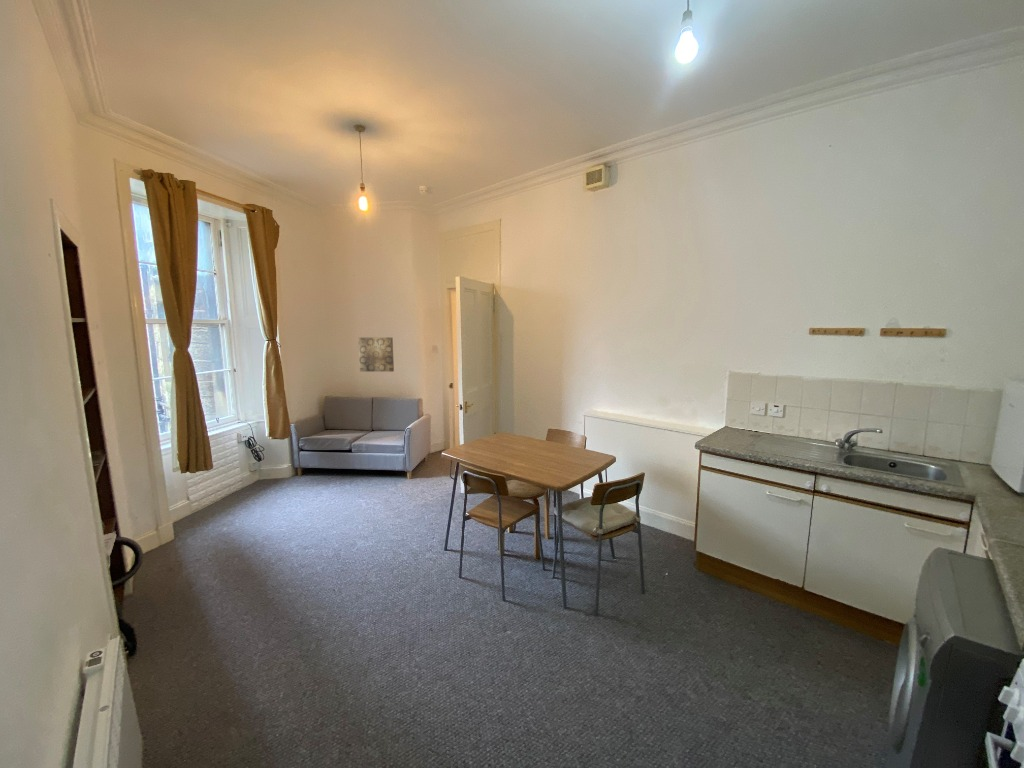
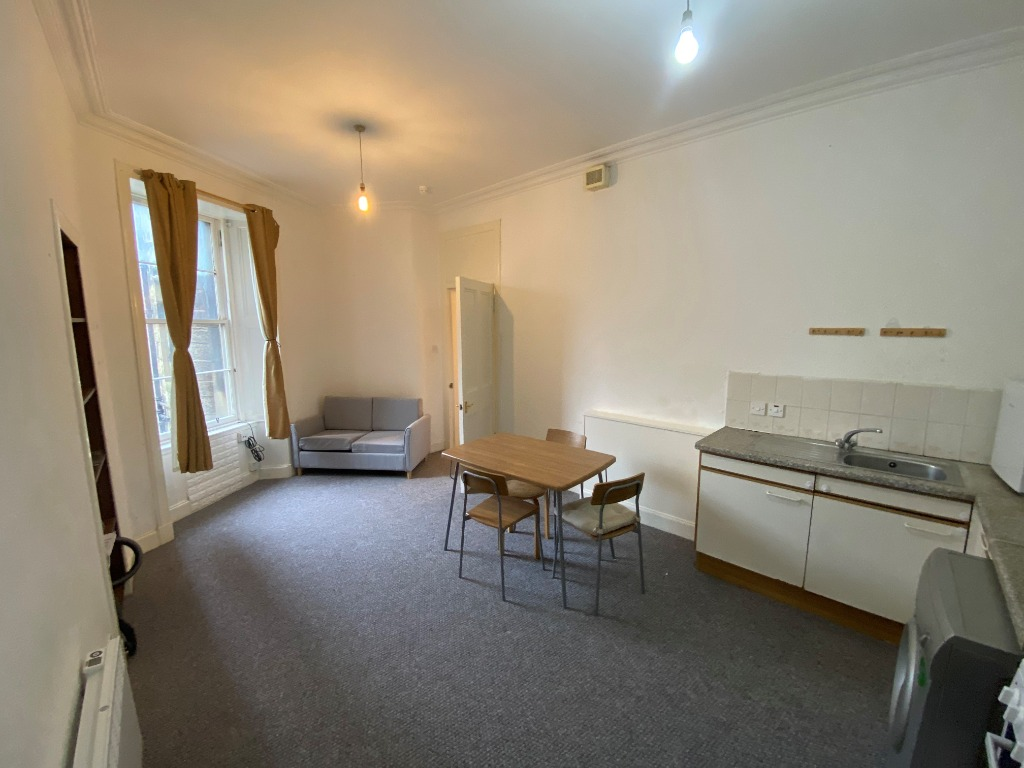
- wall art [357,337,395,373]
